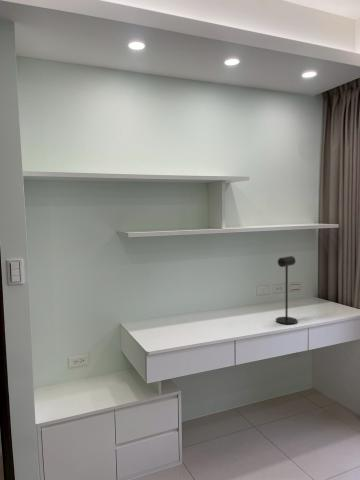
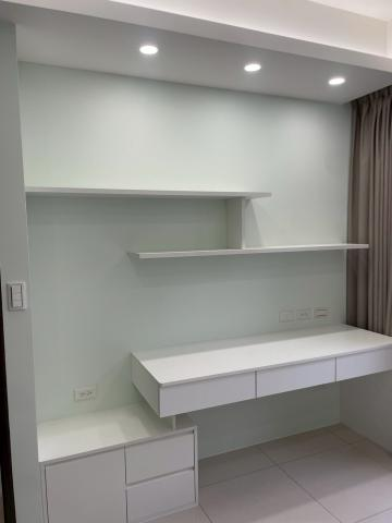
- desk lamp [275,255,298,325]
